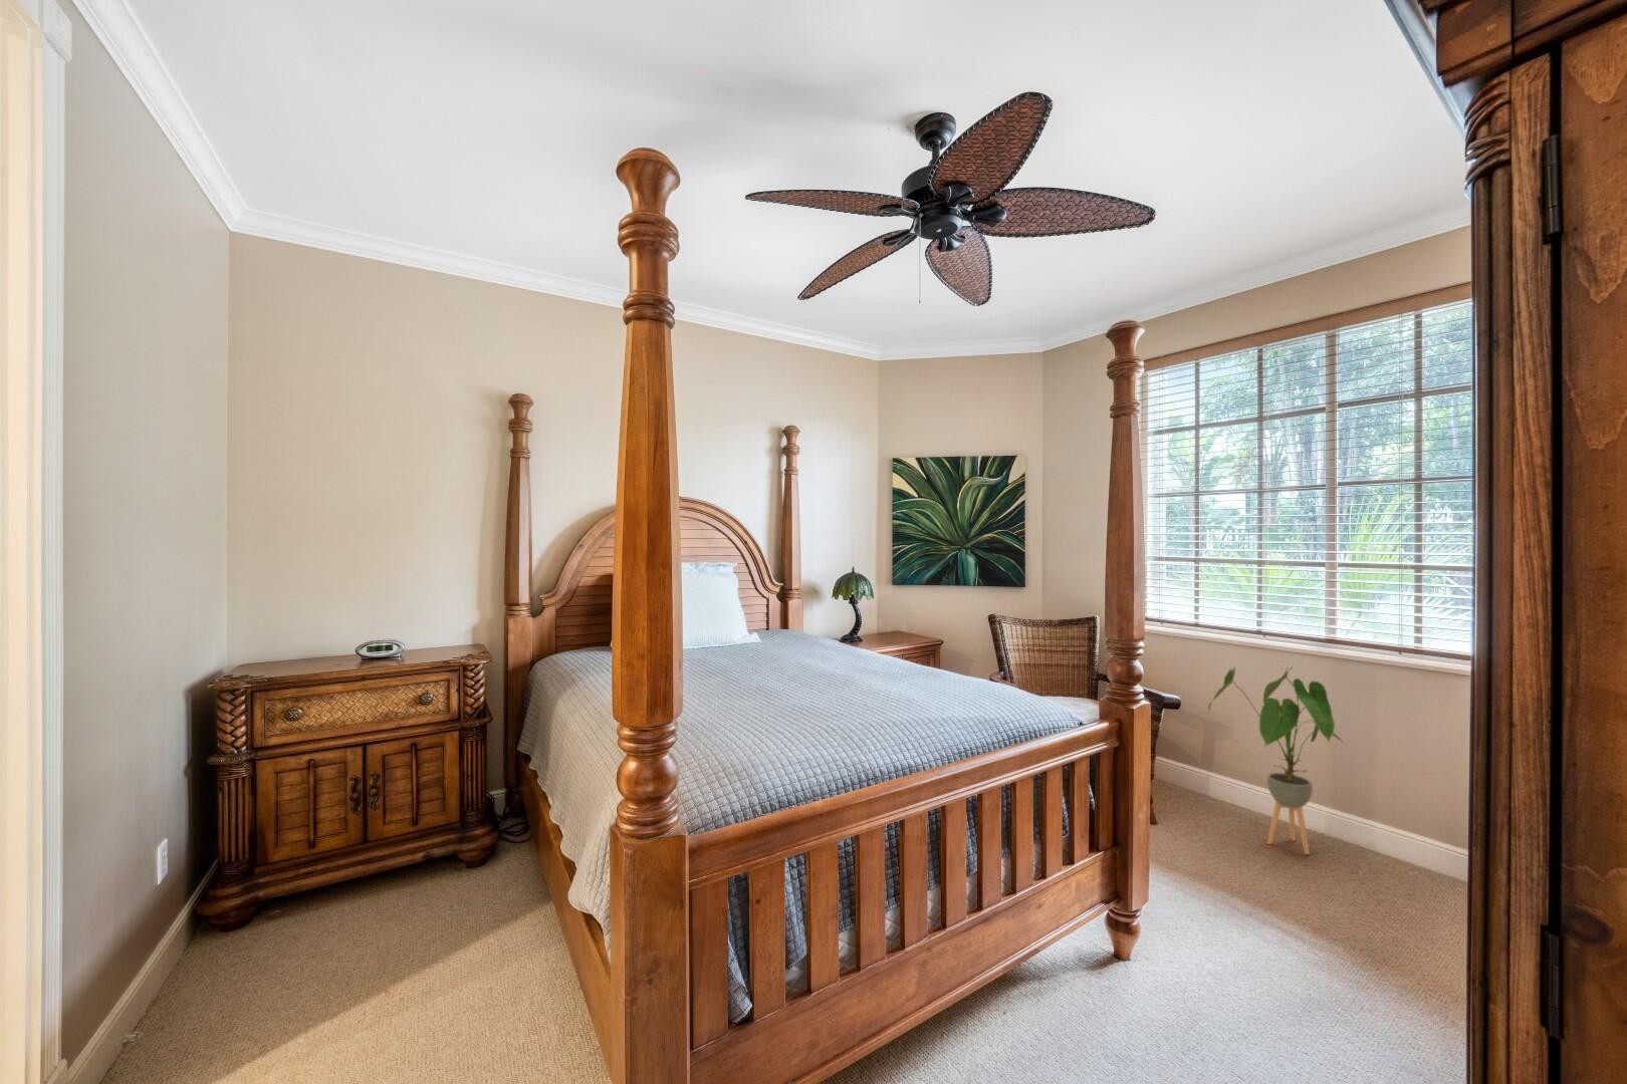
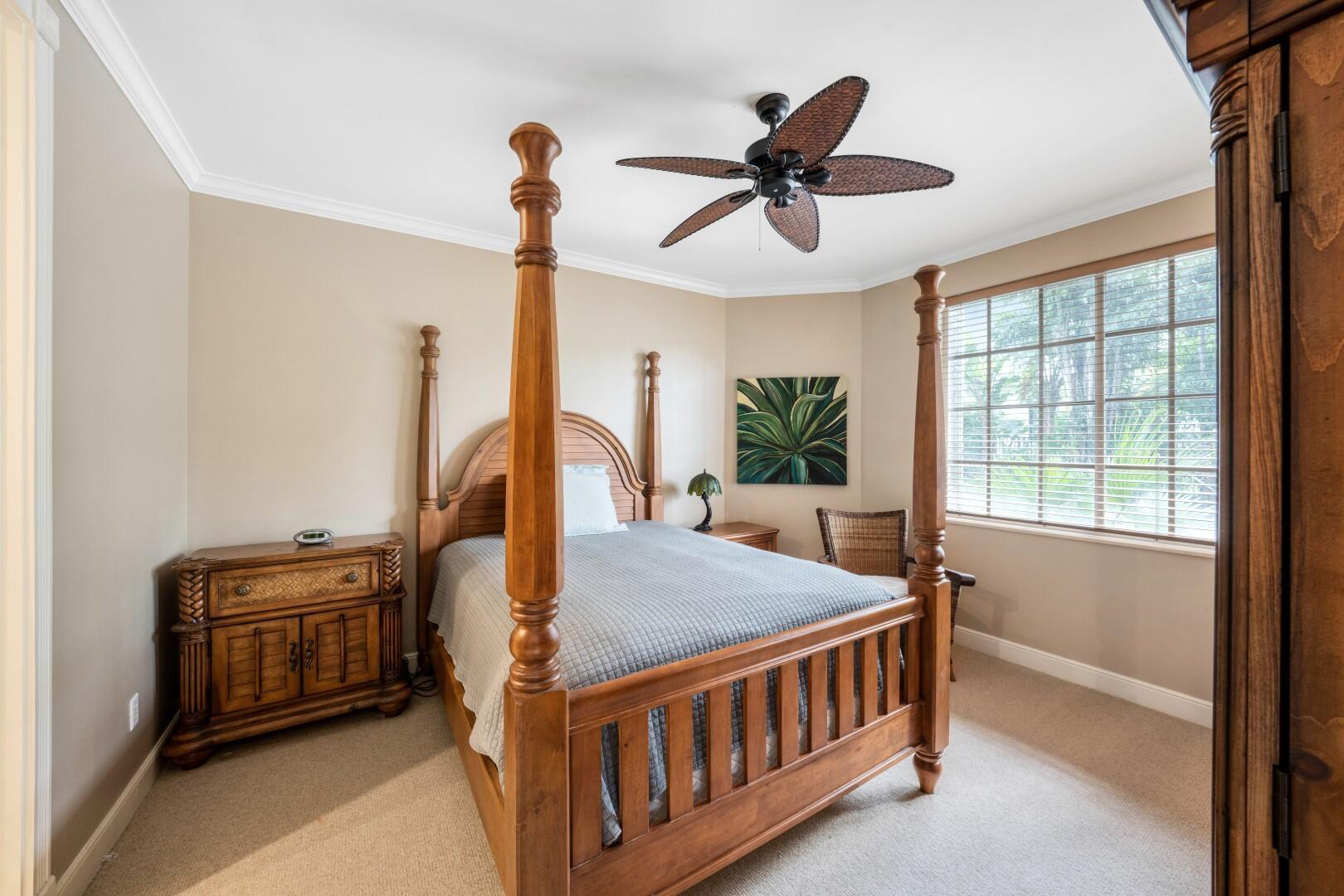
- house plant [1207,665,1347,855]
